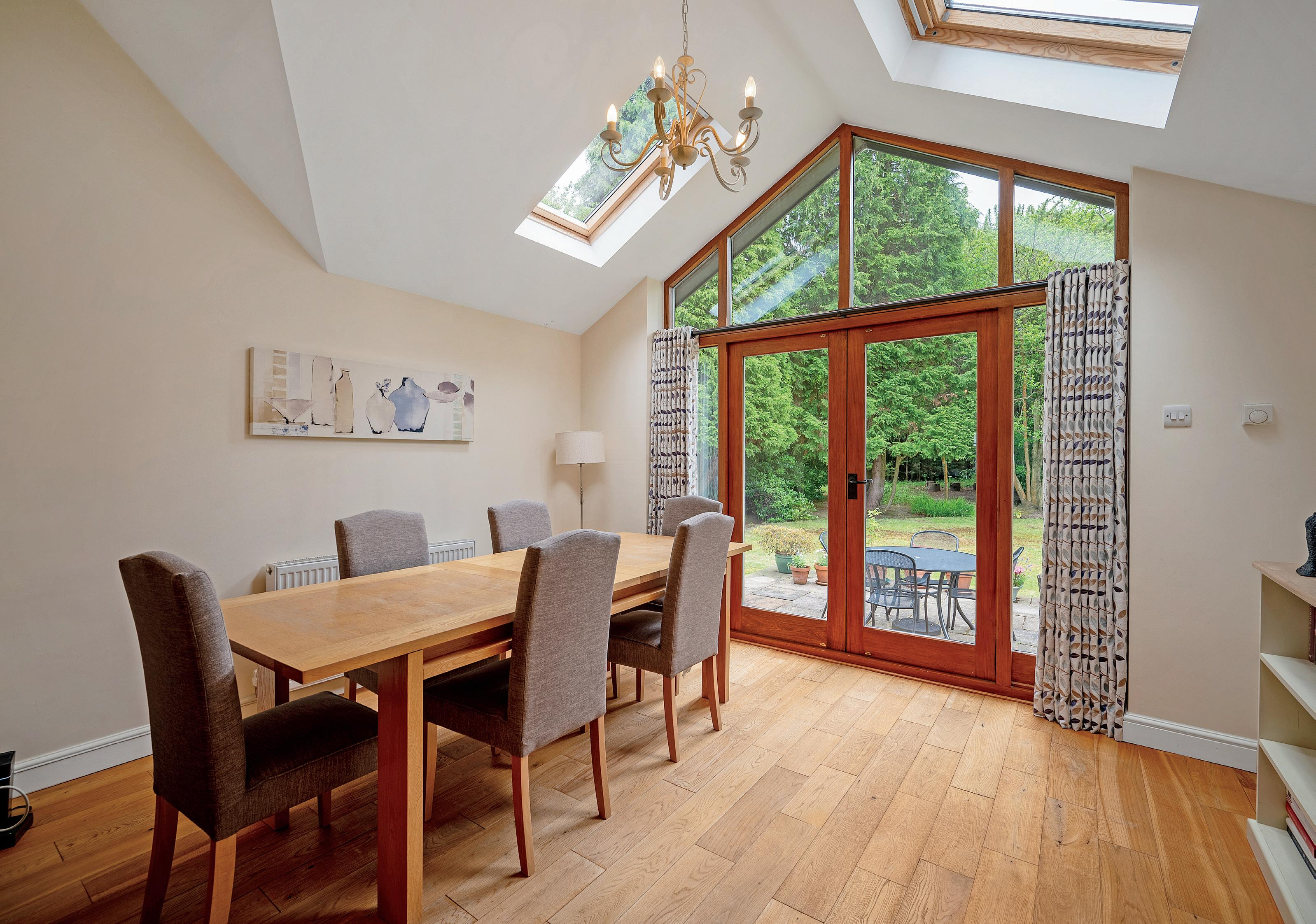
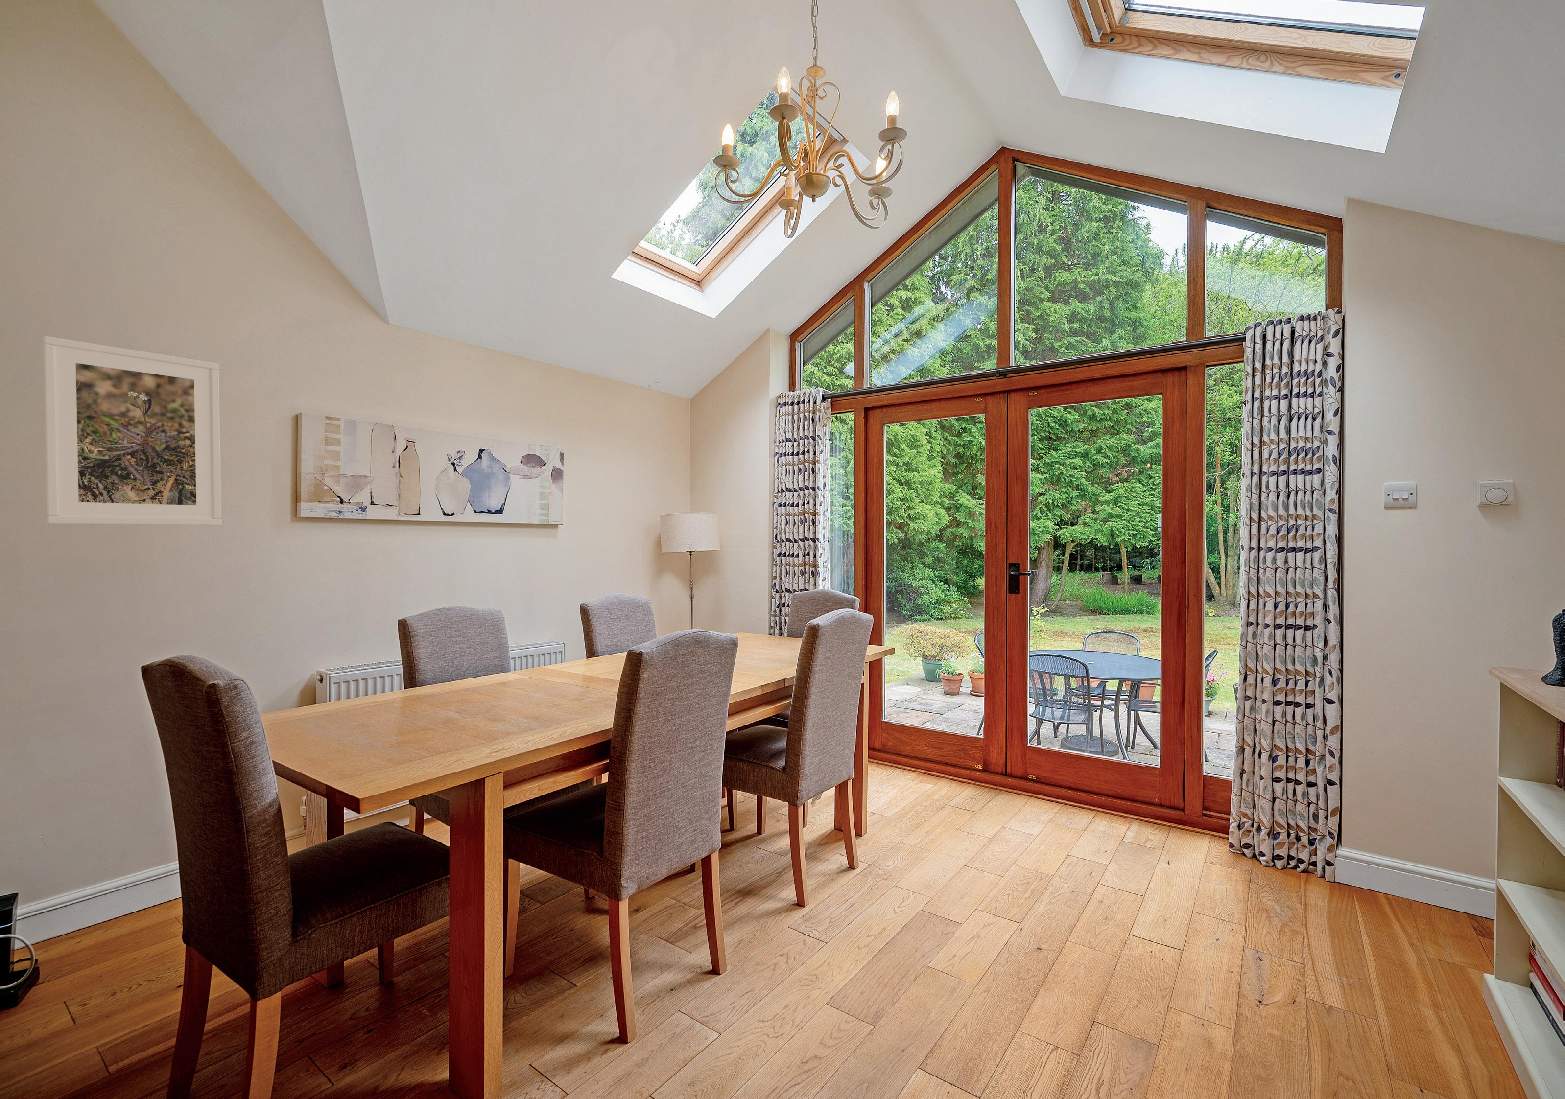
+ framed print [43,335,222,526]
